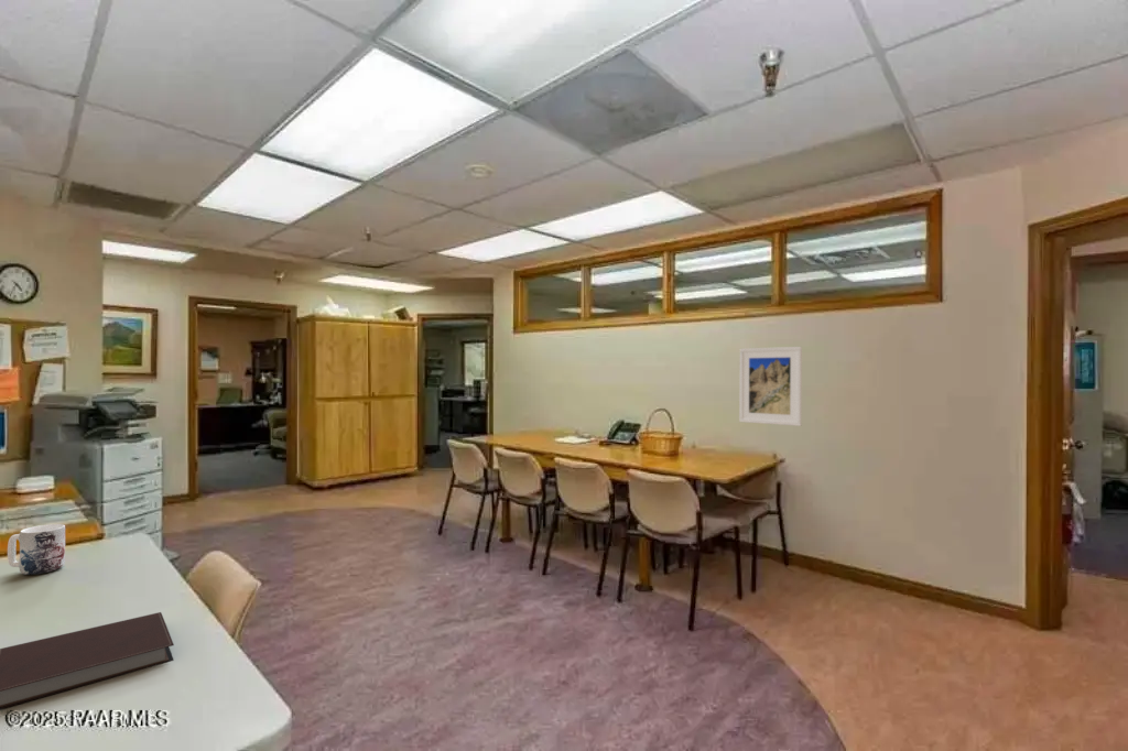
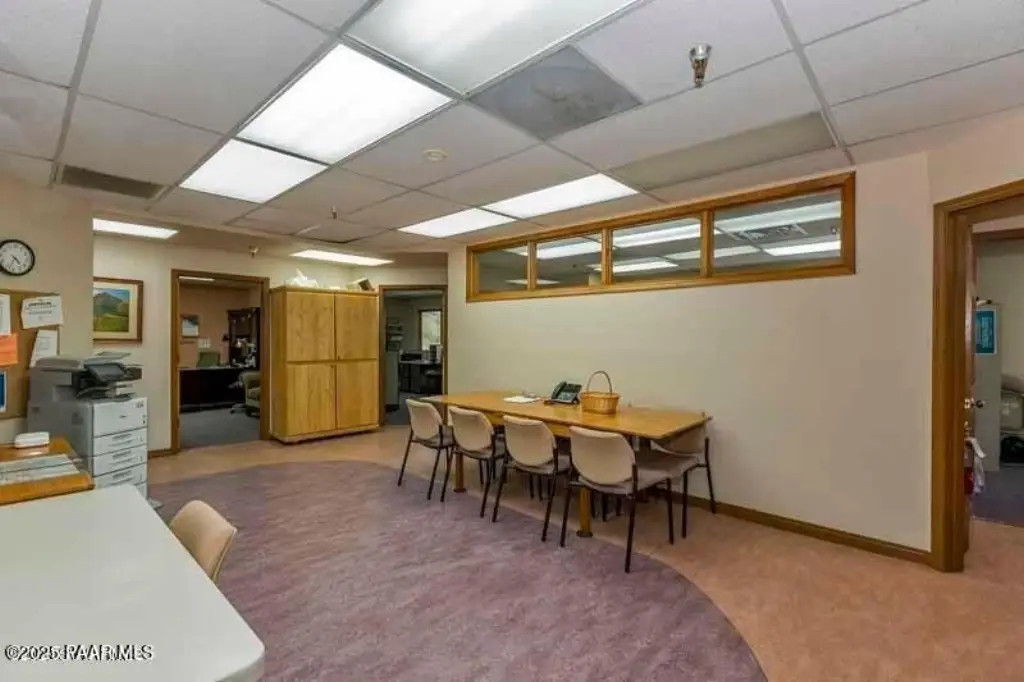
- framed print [738,346,803,427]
- mug [7,523,66,576]
- notebook [0,611,175,710]
